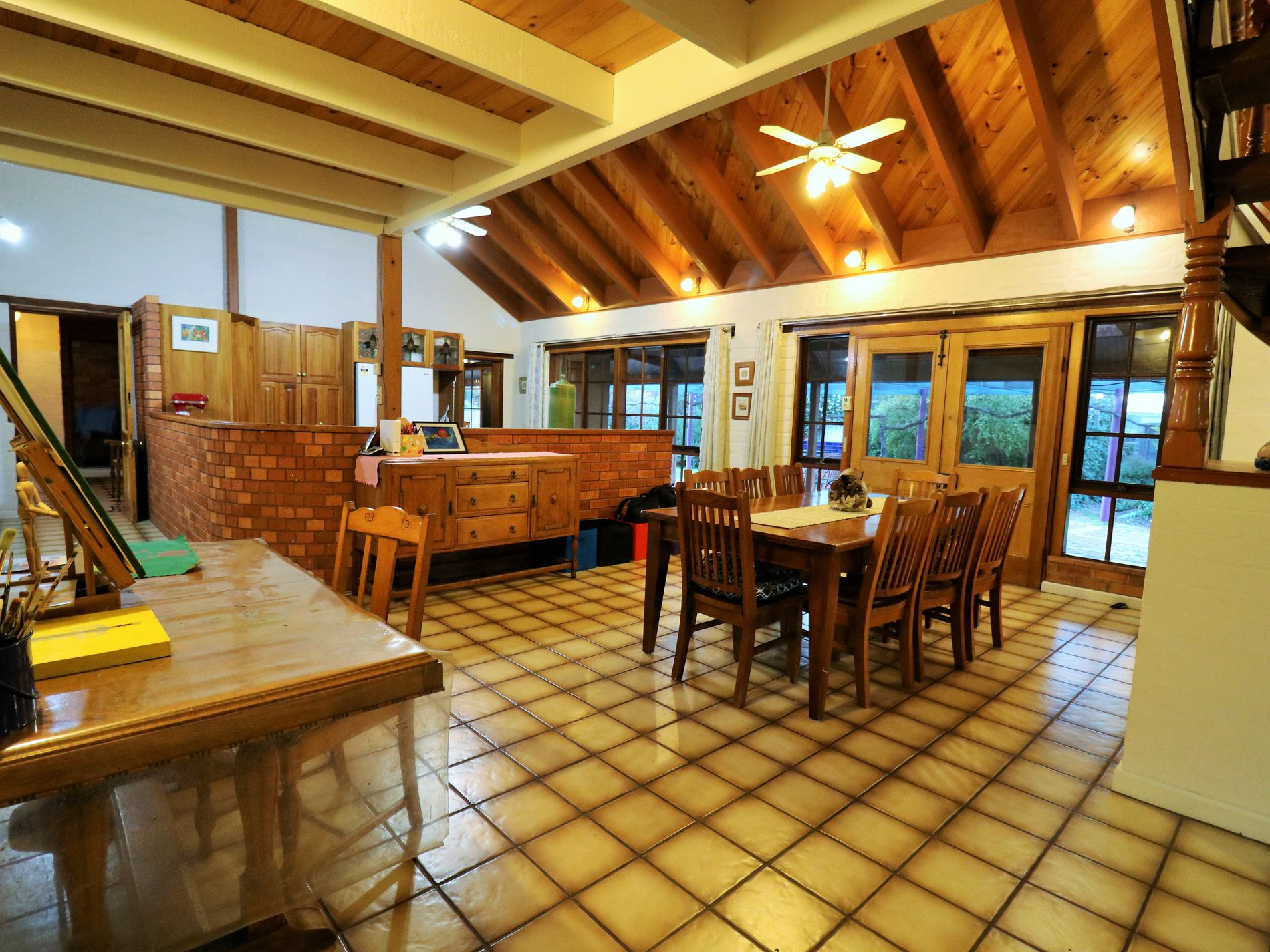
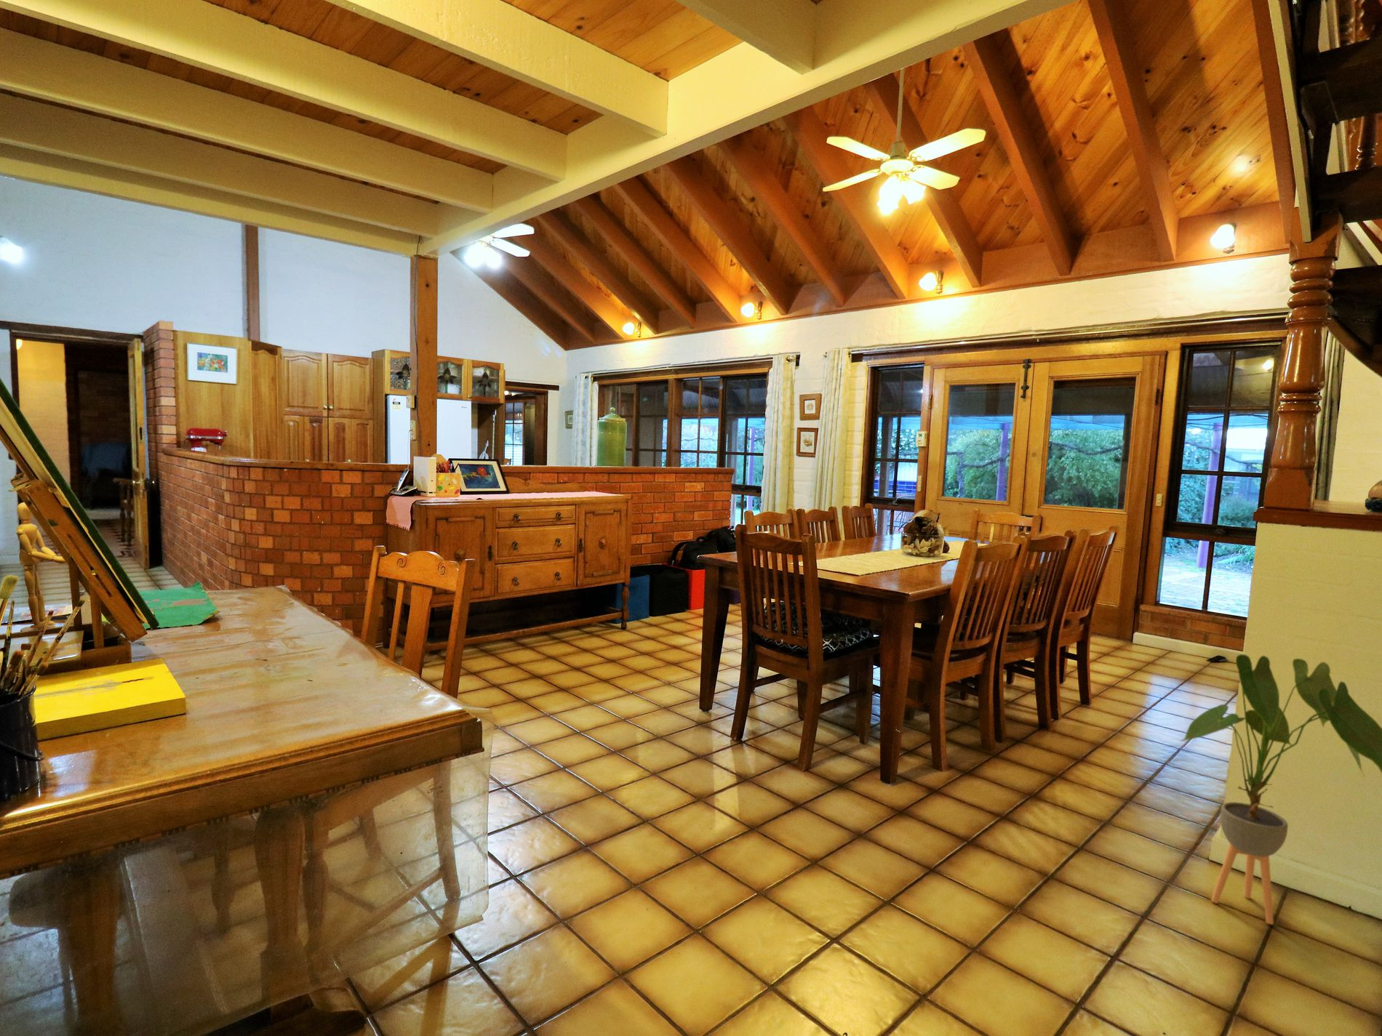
+ house plant [1180,654,1382,925]
